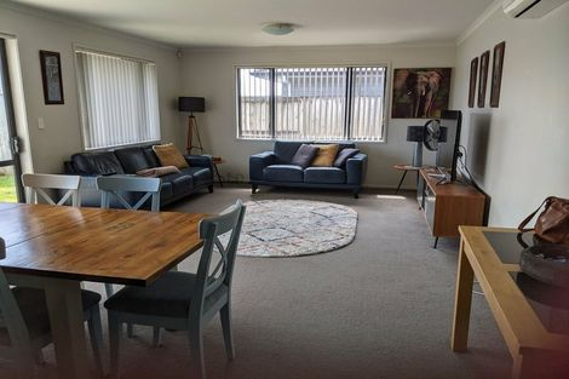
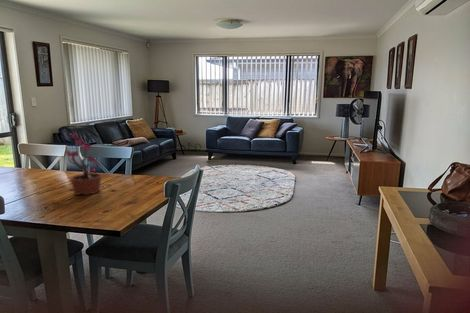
+ potted plant [65,132,117,196]
